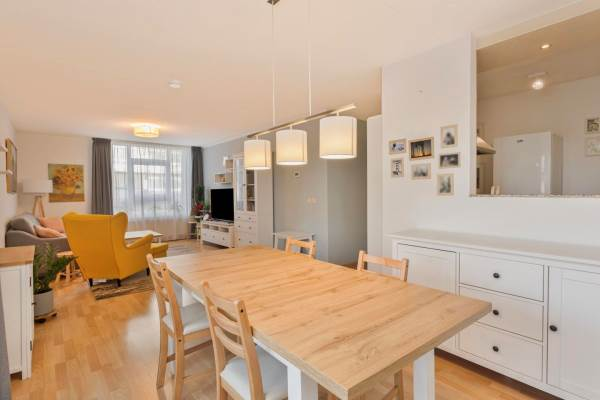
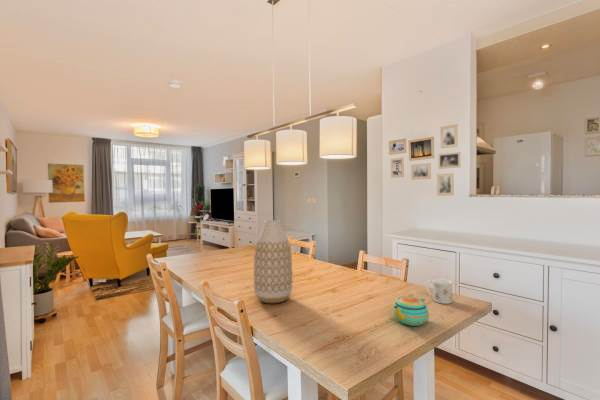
+ mug [425,278,453,305]
+ teapot [392,293,430,327]
+ vase [253,219,293,304]
